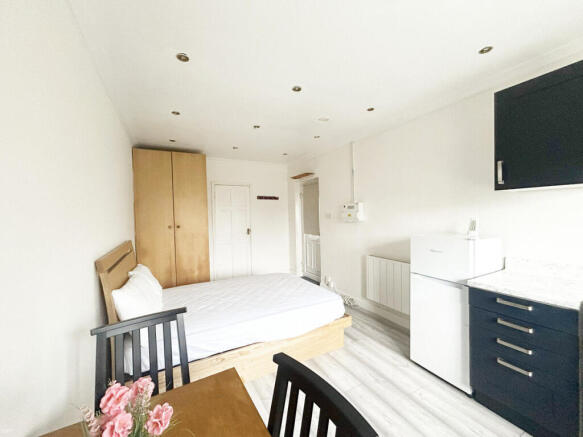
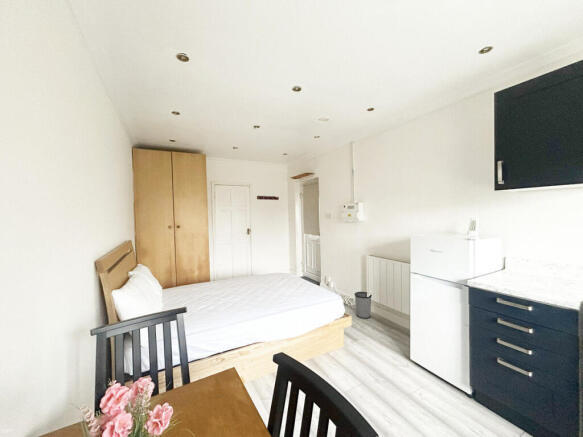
+ wastebasket [354,291,373,320]
